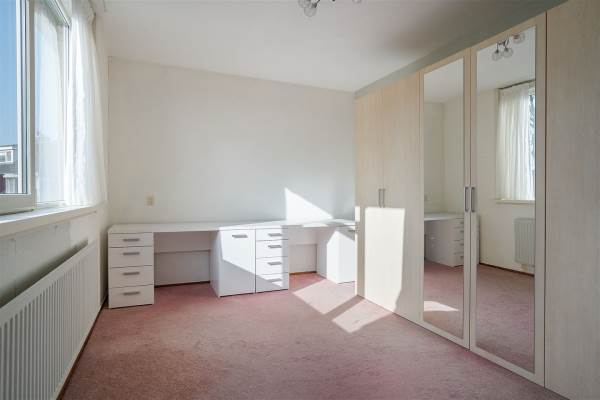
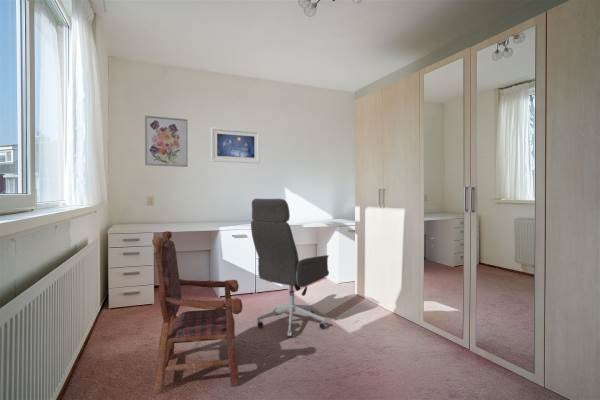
+ armchair [151,230,243,395]
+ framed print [210,126,261,164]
+ wall art [144,114,189,168]
+ office chair [250,198,330,338]
